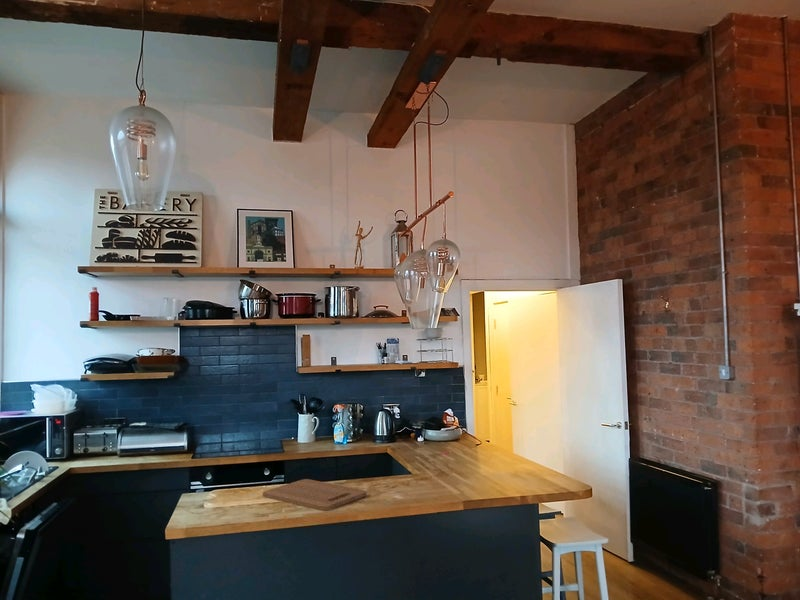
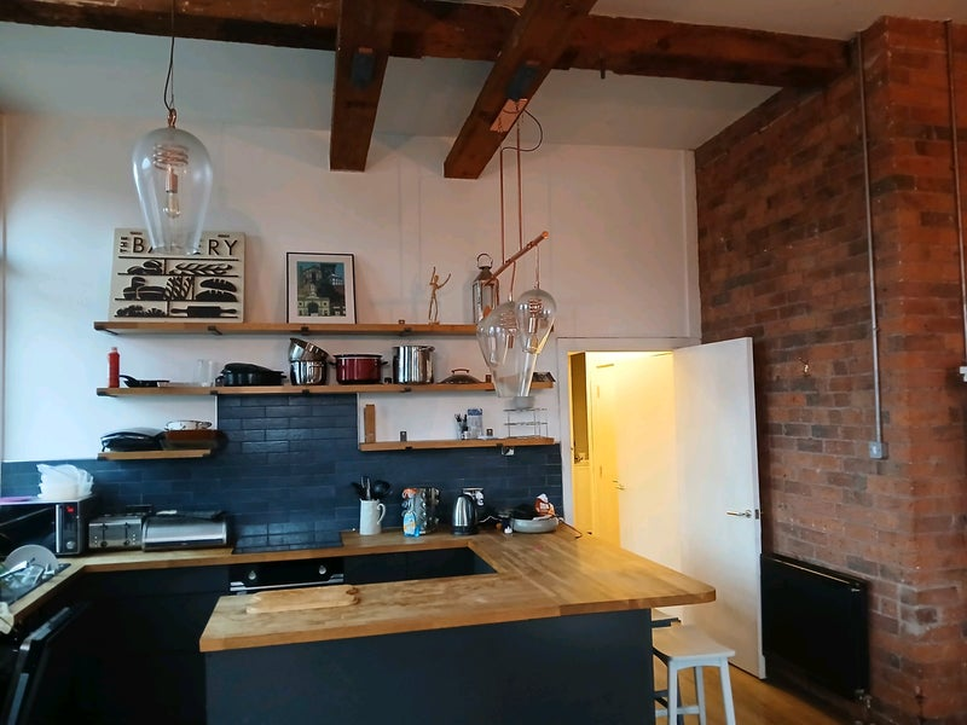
- cutting board [262,478,367,512]
